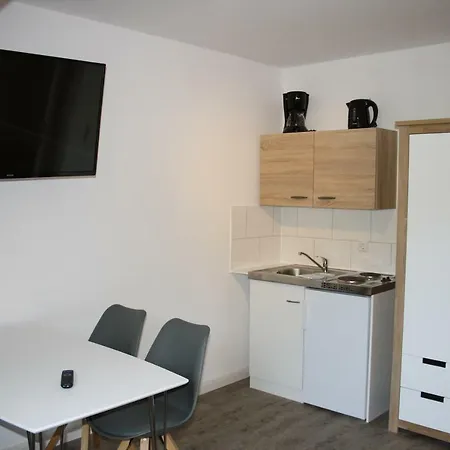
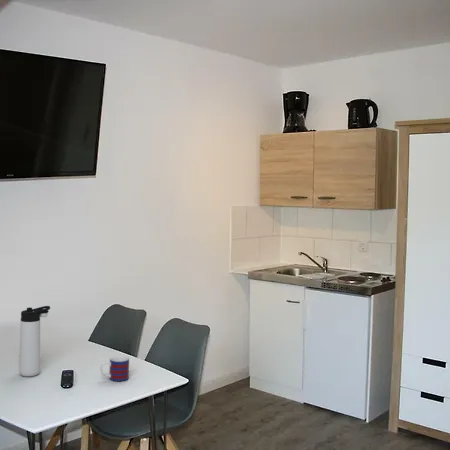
+ mug [99,356,130,382]
+ thermos bottle [18,305,51,377]
